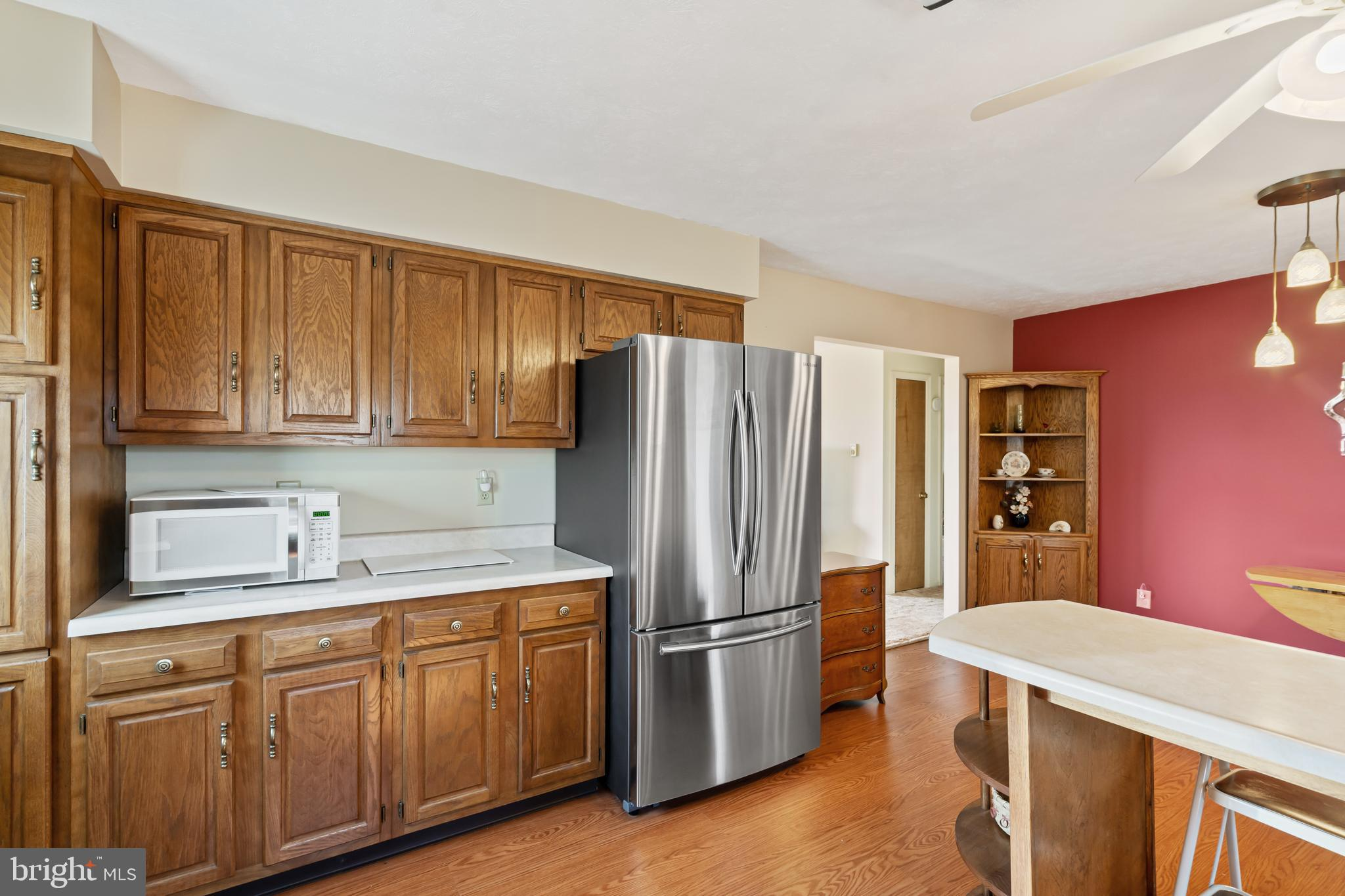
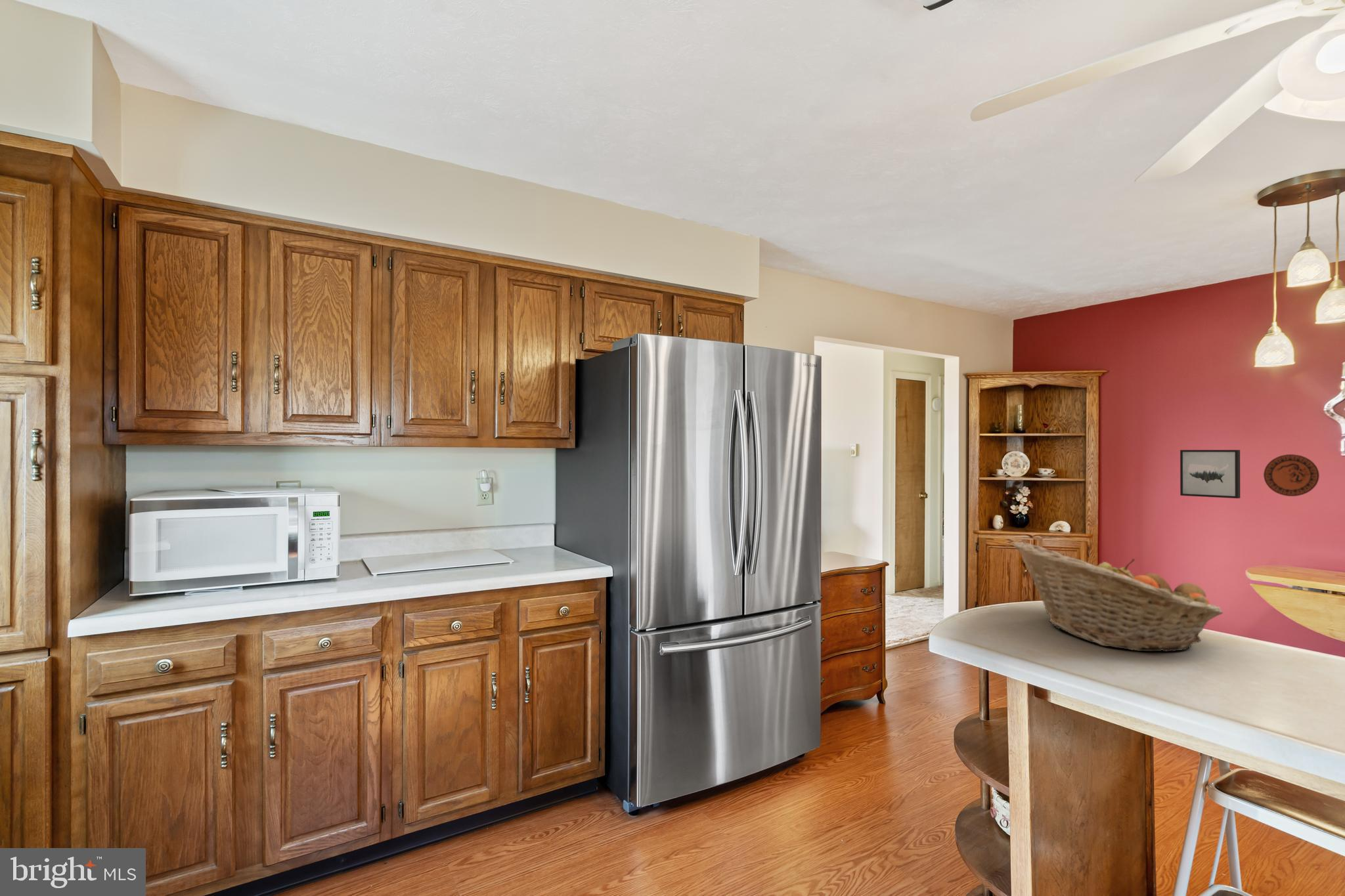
+ decorative plate [1263,454,1320,497]
+ wall art [1180,449,1241,499]
+ fruit basket [1012,541,1224,652]
